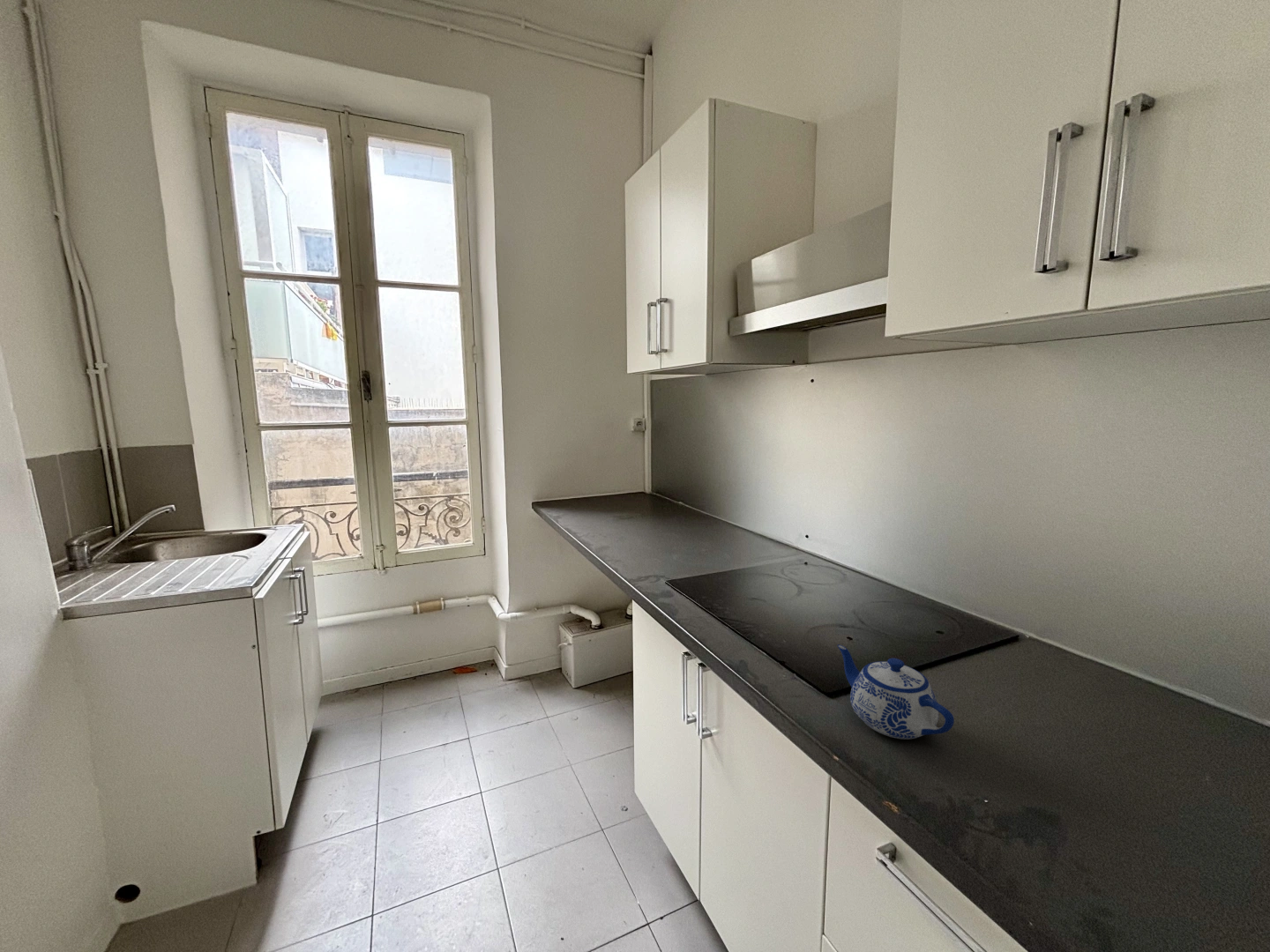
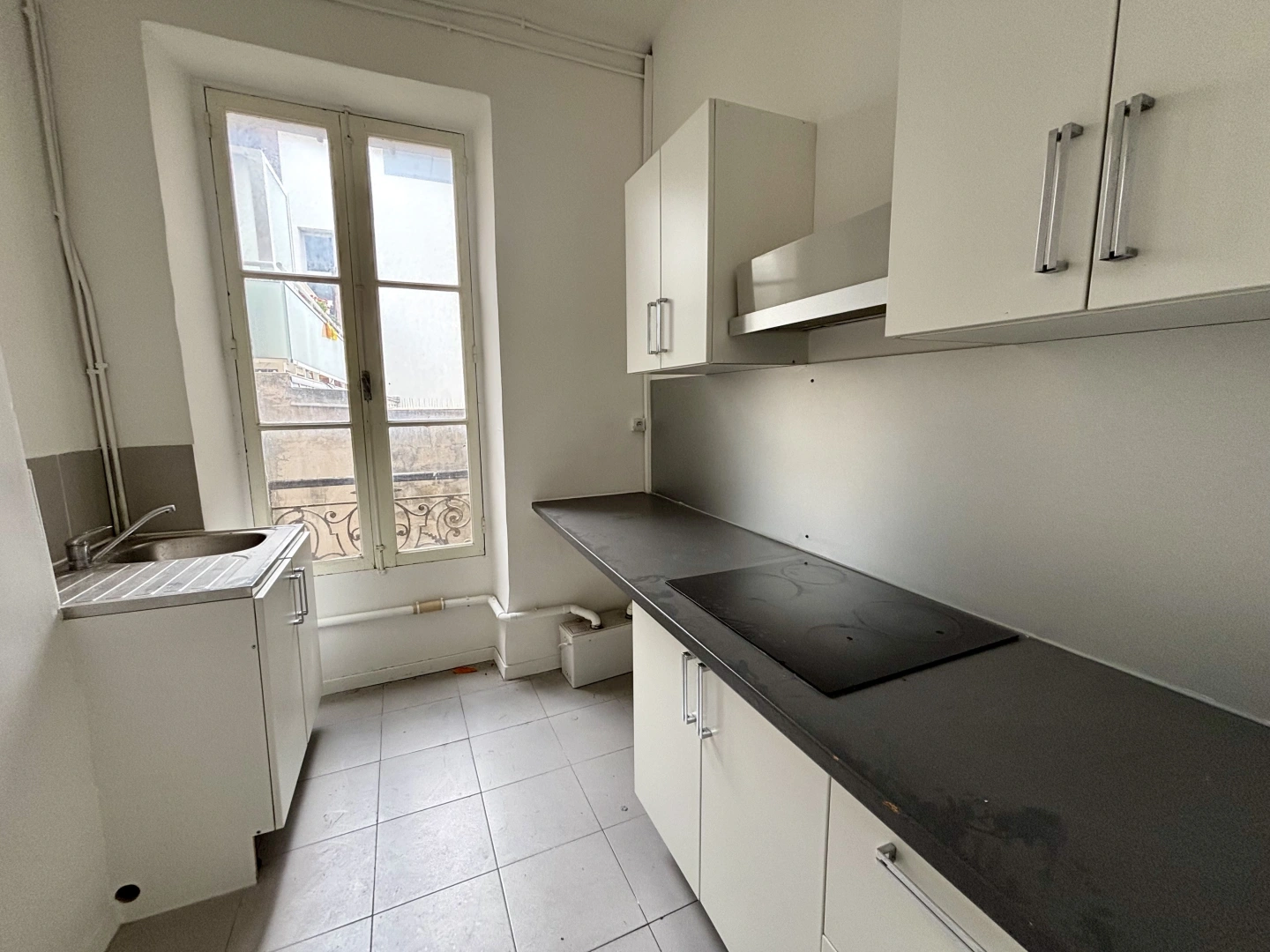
- teapot [837,643,955,740]
